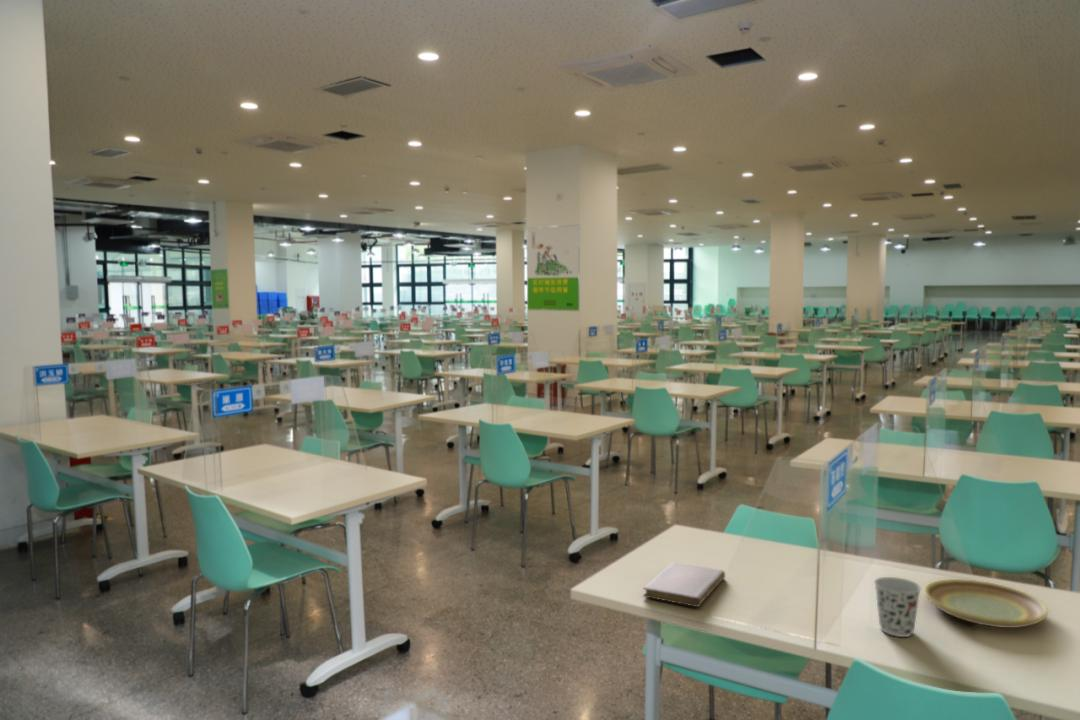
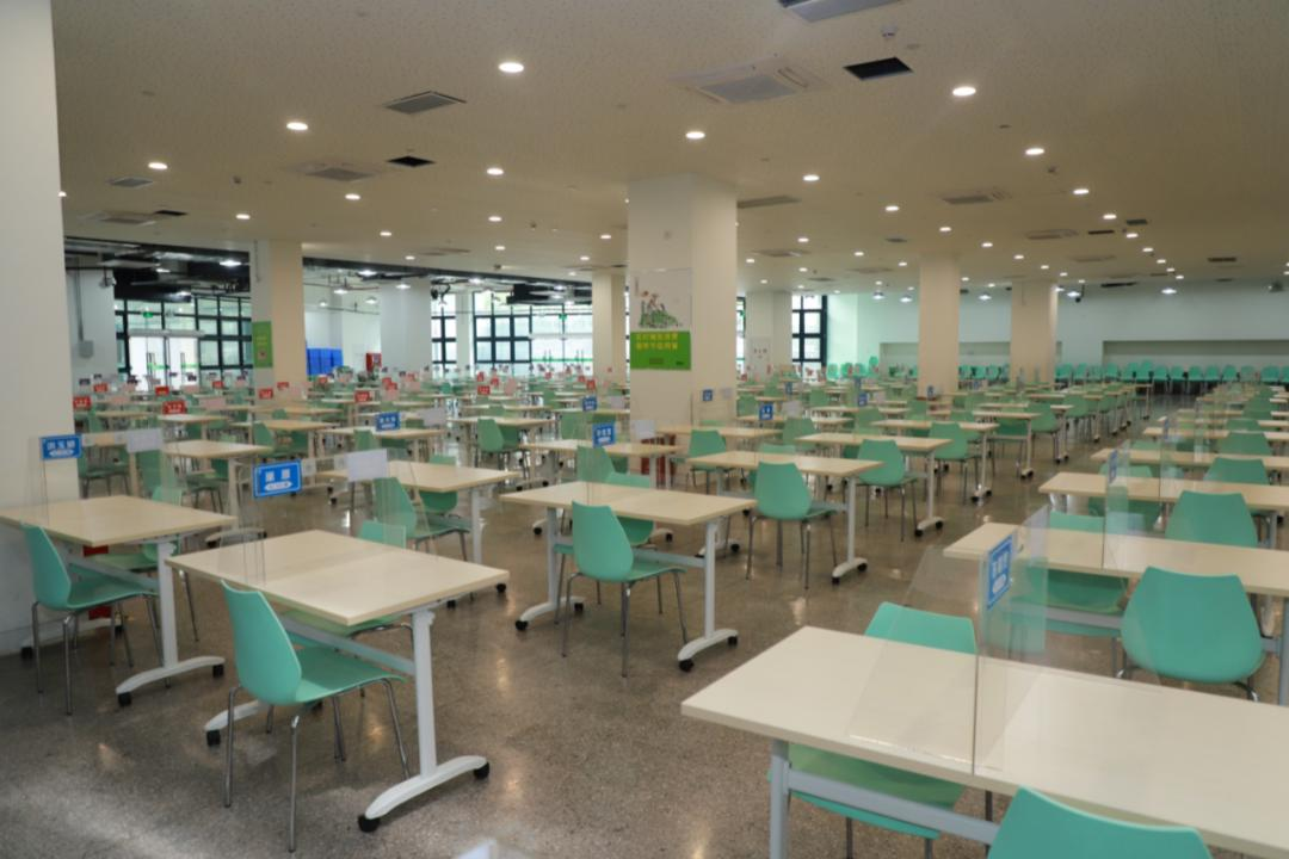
- cup [873,576,922,638]
- plate [923,578,1049,629]
- notebook [642,561,726,608]
